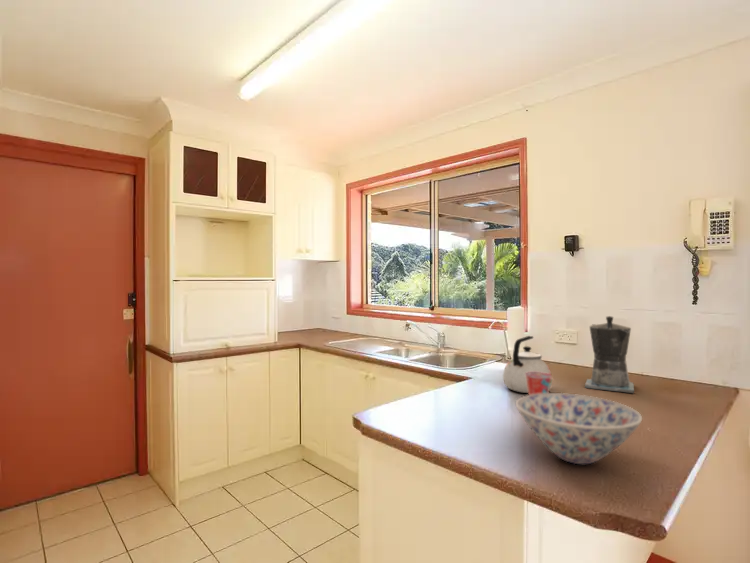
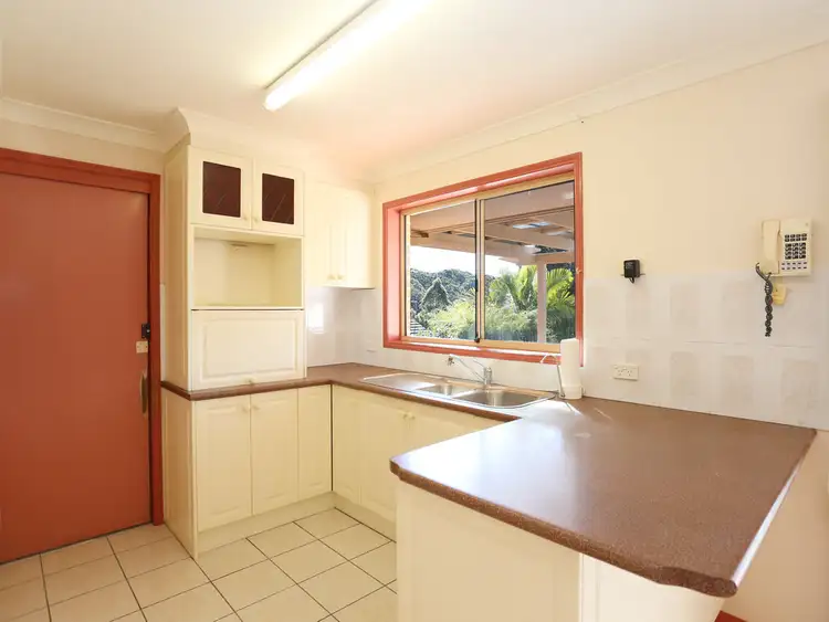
- bowl [515,392,643,465]
- cup [525,372,552,395]
- coffee maker [584,315,635,394]
- kettle [502,335,553,394]
